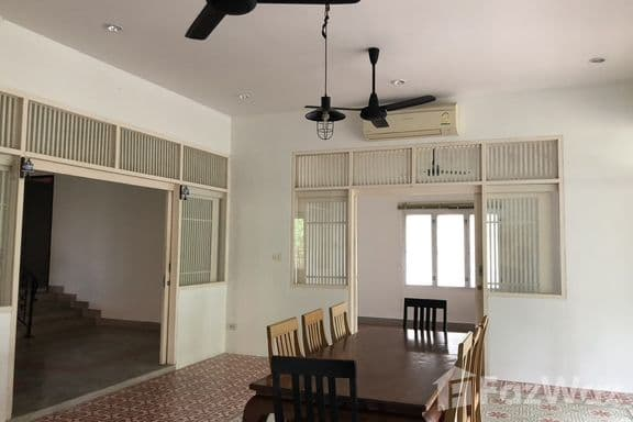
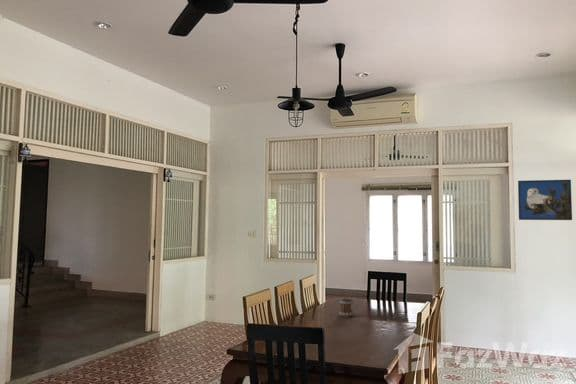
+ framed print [517,179,573,221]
+ mug [338,296,359,317]
